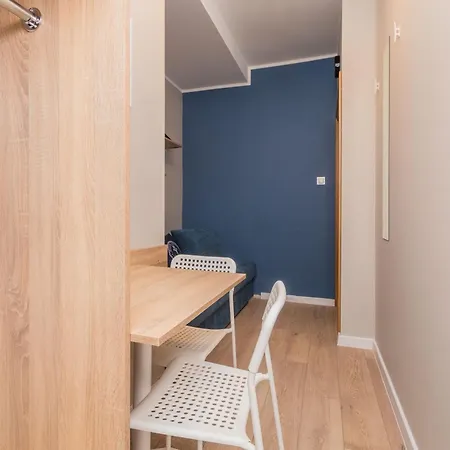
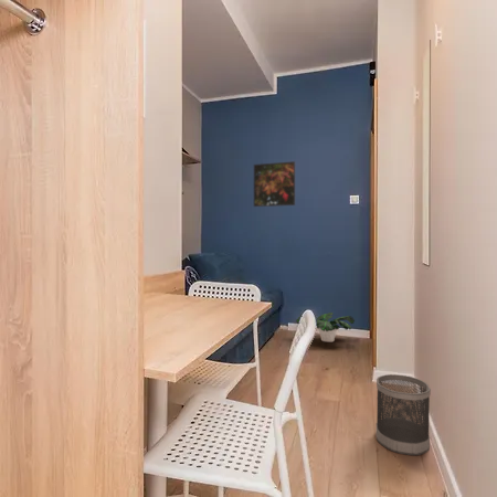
+ potted plant [295,311,356,343]
+ wastebasket [374,373,432,456]
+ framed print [253,160,296,208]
